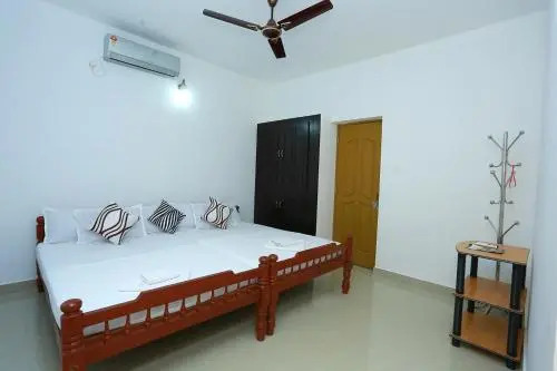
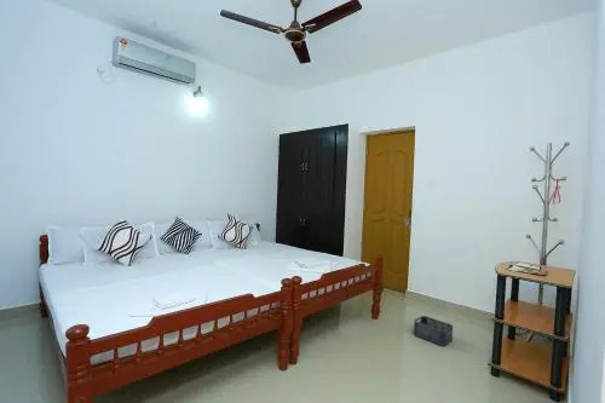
+ storage bin [413,315,454,347]
